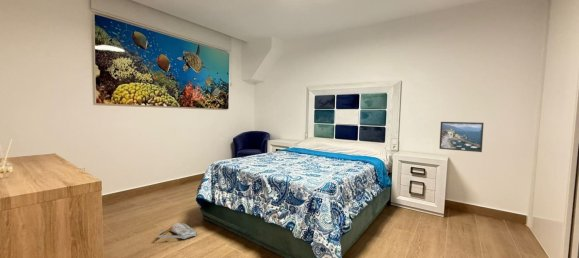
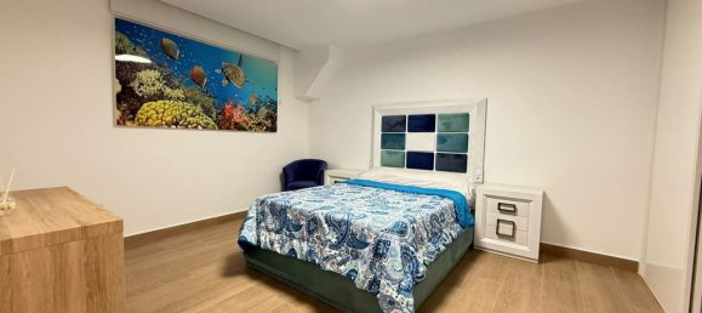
- bag [157,222,198,240]
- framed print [438,121,485,153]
